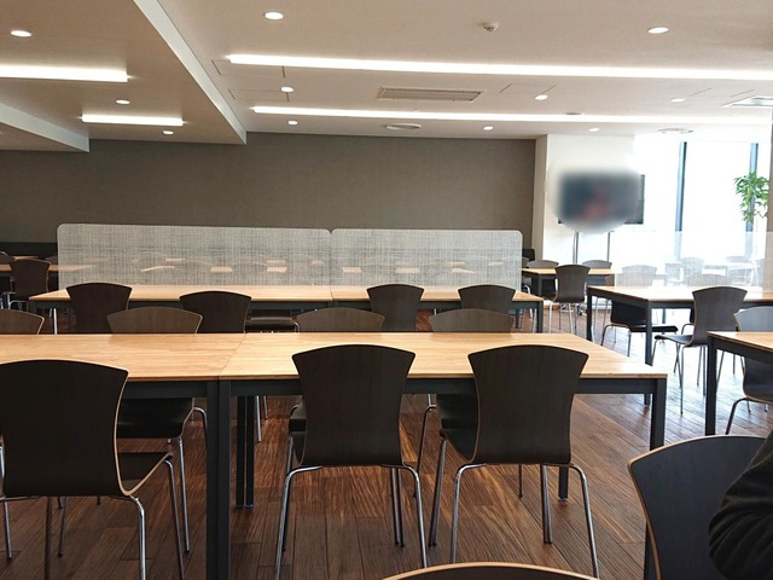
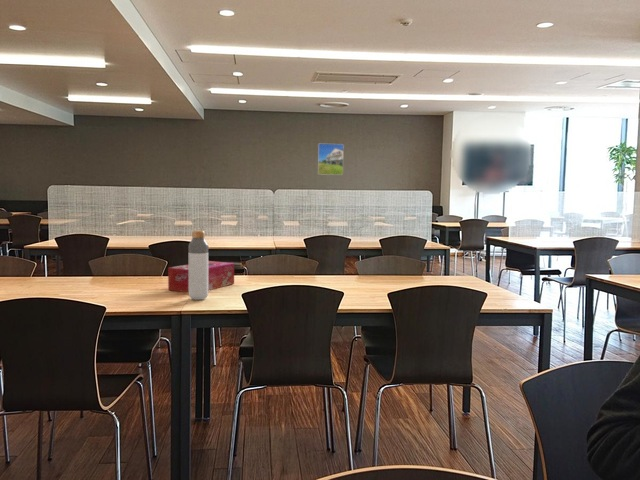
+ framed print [317,143,345,176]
+ bottle [187,229,209,301]
+ tissue box [167,260,235,293]
